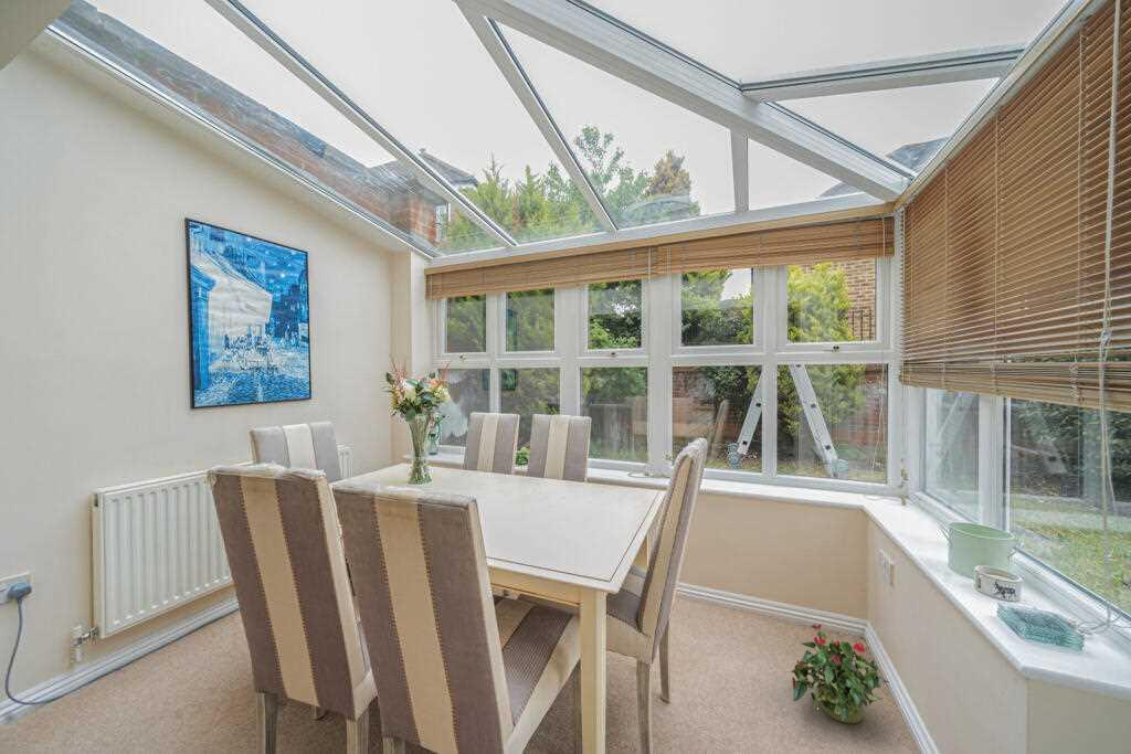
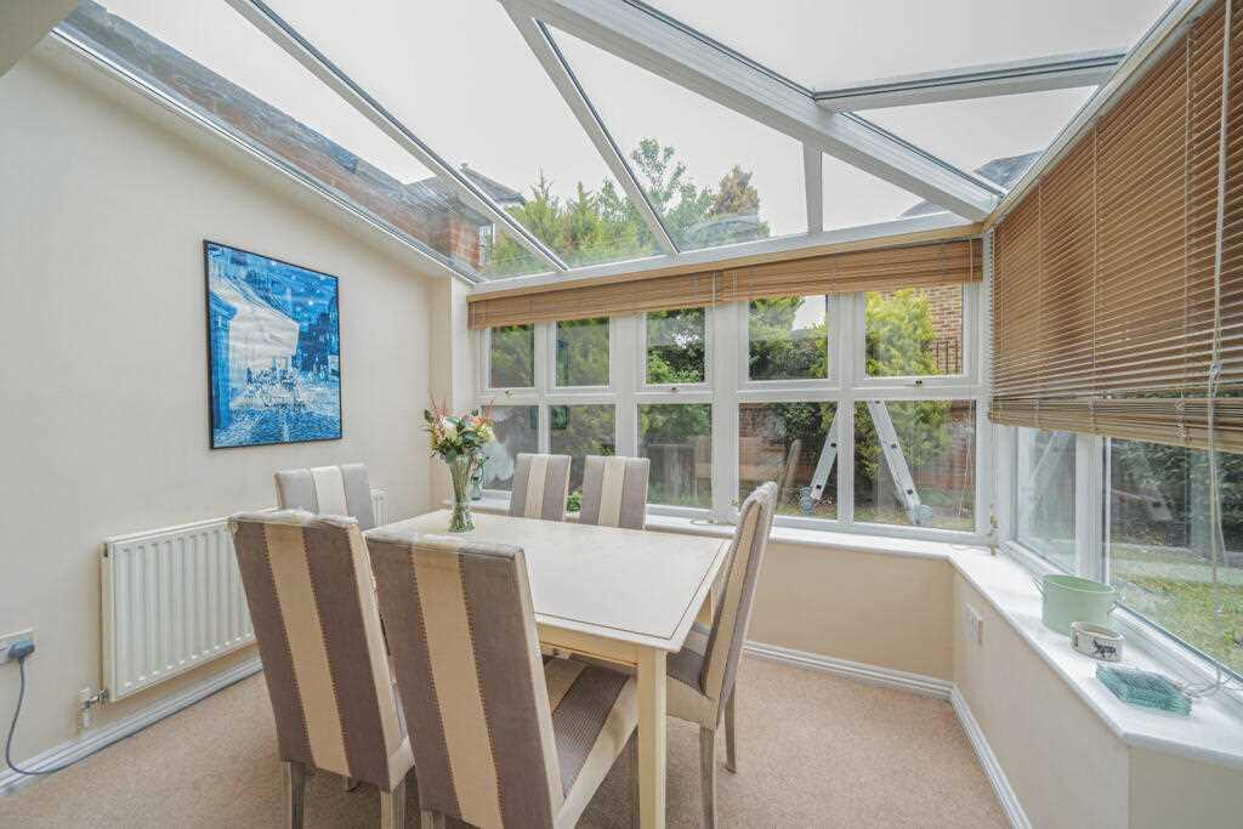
- potted plant [789,623,889,724]
